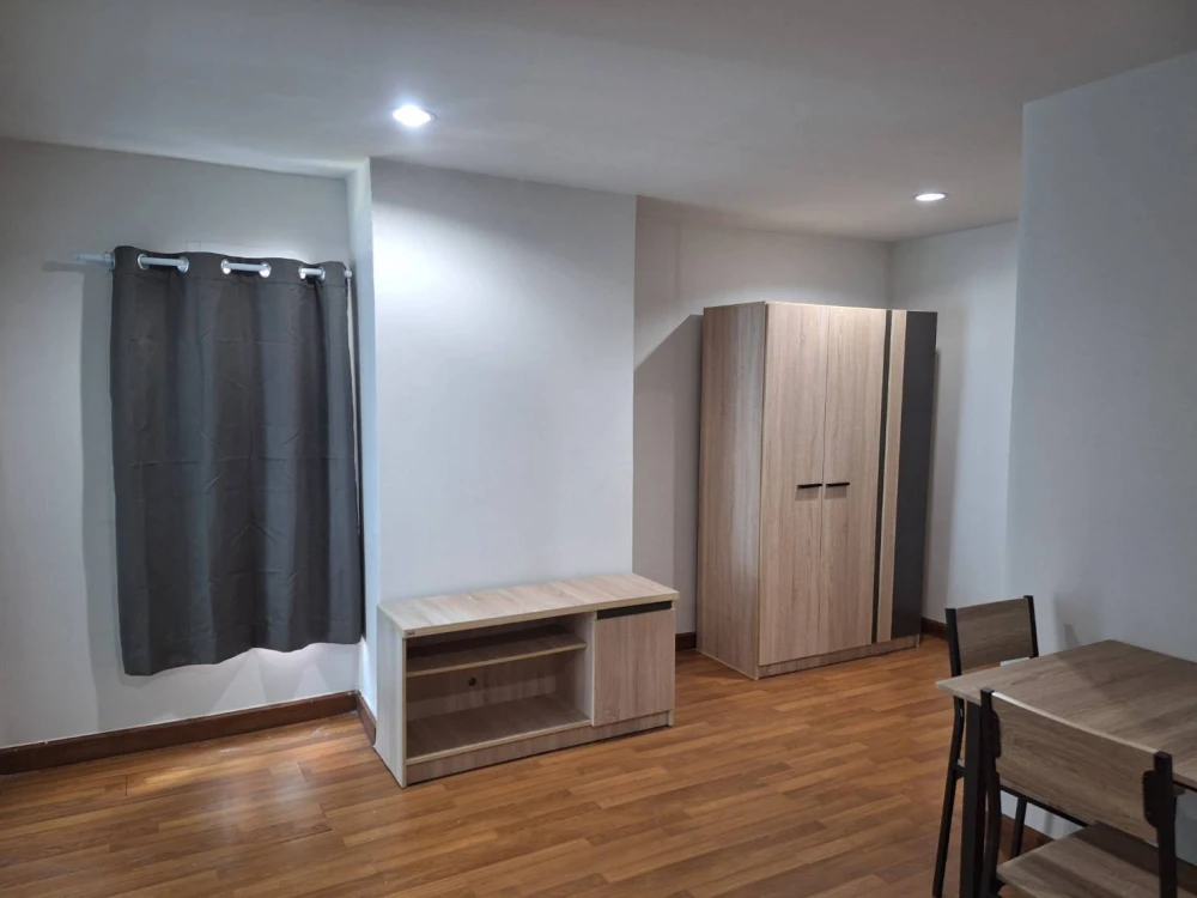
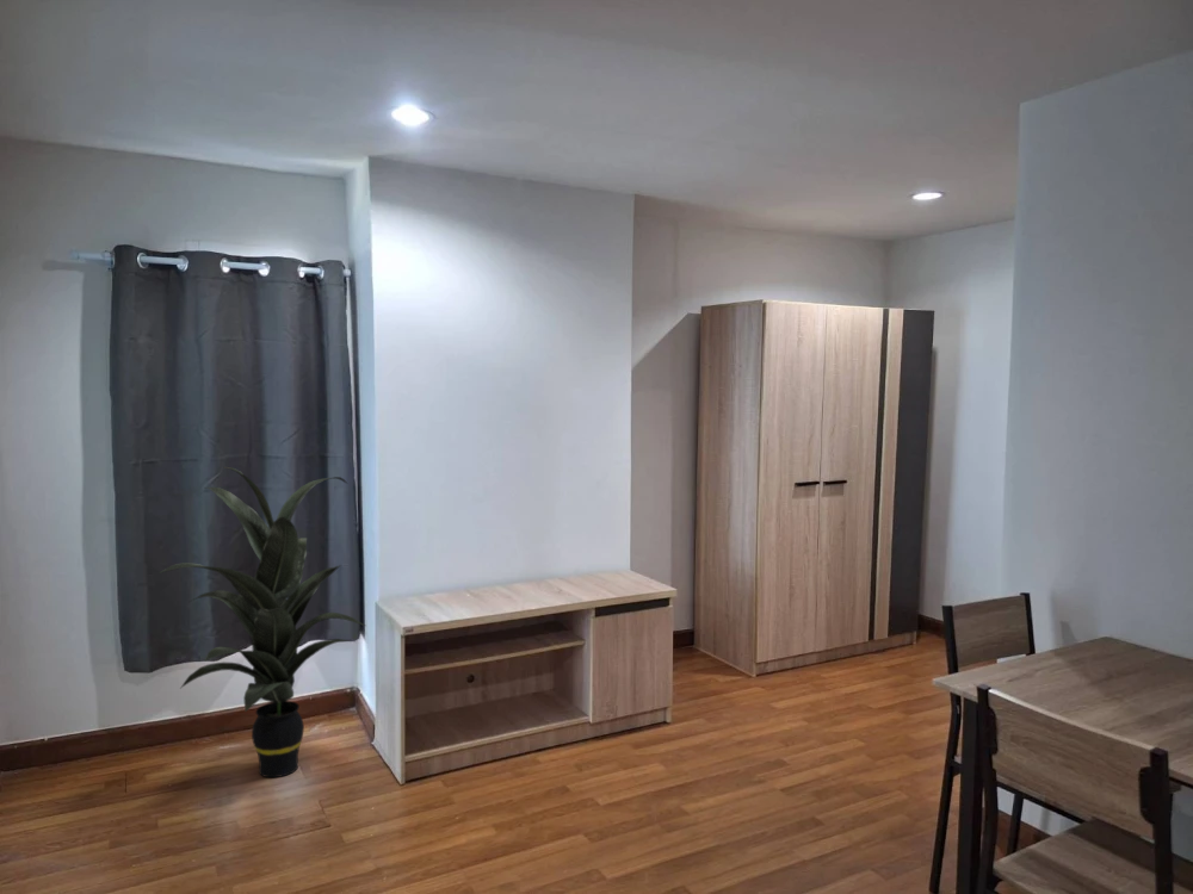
+ indoor plant [159,466,366,778]
